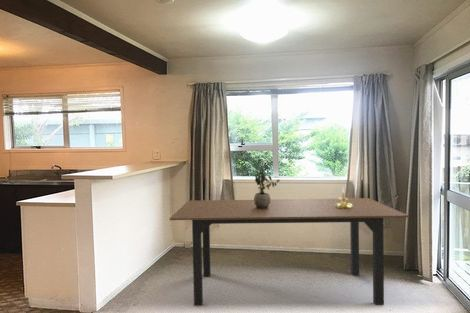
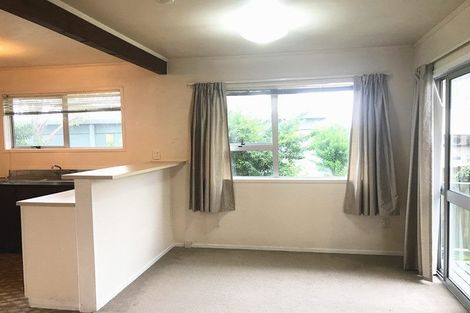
- candle holder [335,186,352,209]
- dining table [169,197,410,306]
- potted plant [252,167,281,209]
